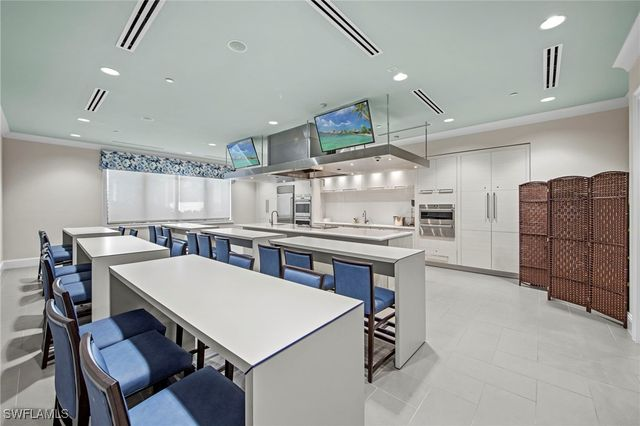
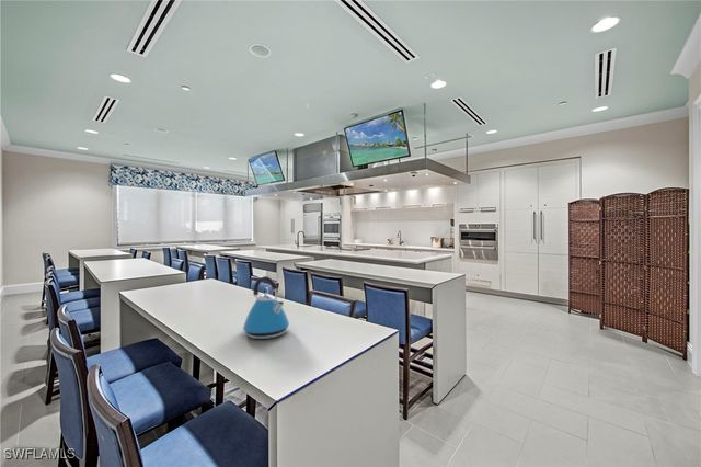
+ kettle [242,275,290,340]
